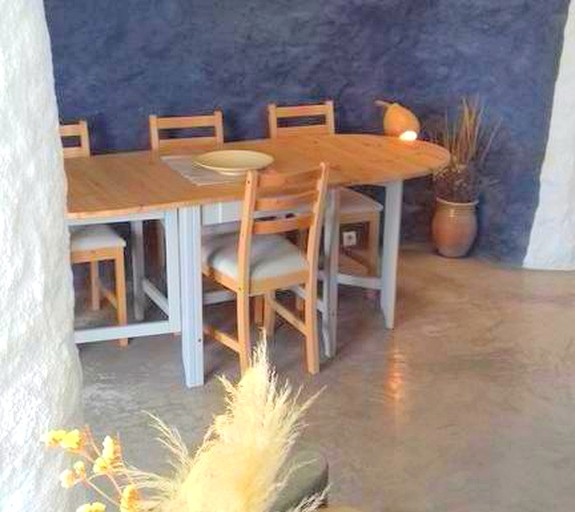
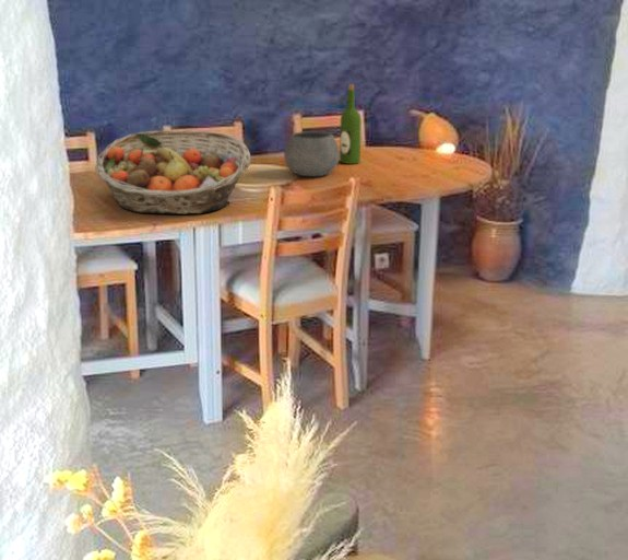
+ wine bottle [339,83,363,165]
+ bowl [283,130,340,177]
+ fruit basket [94,129,251,215]
